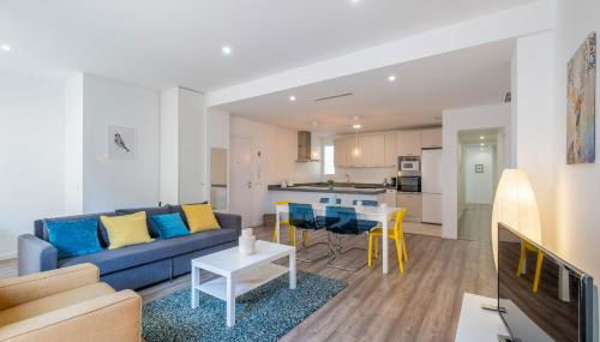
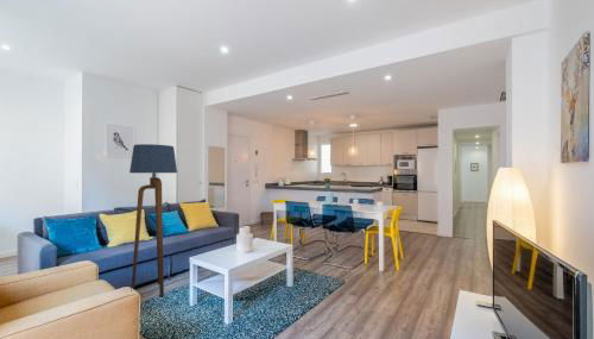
+ floor lamp [128,143,178,299]
